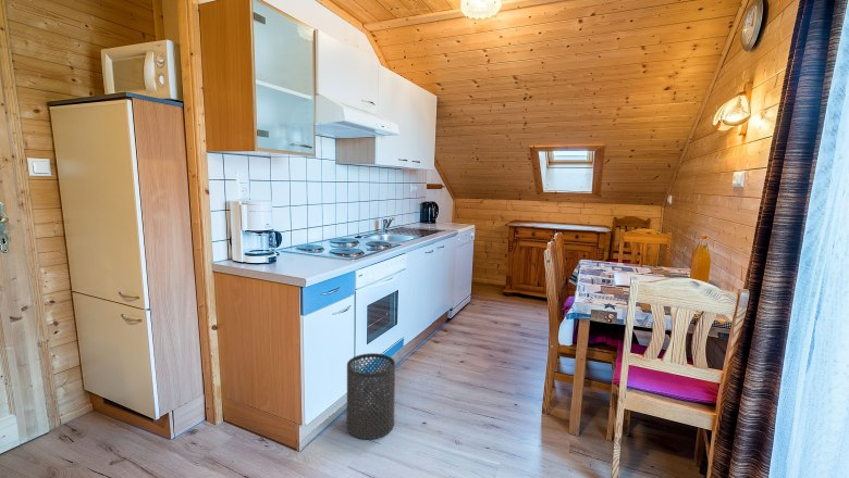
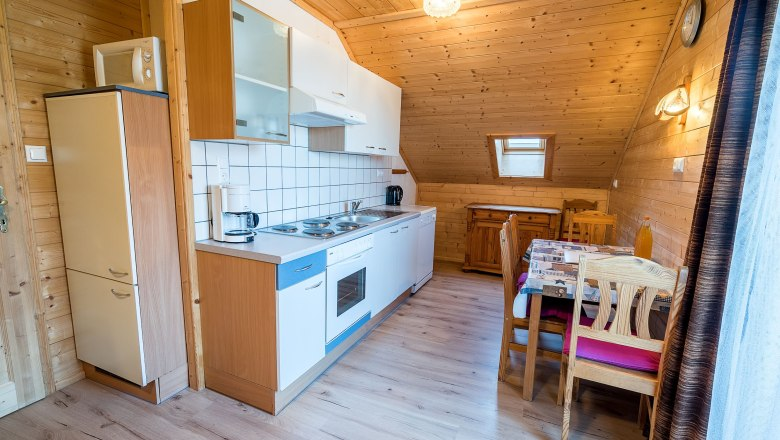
- trash can [346,352,396,440]
